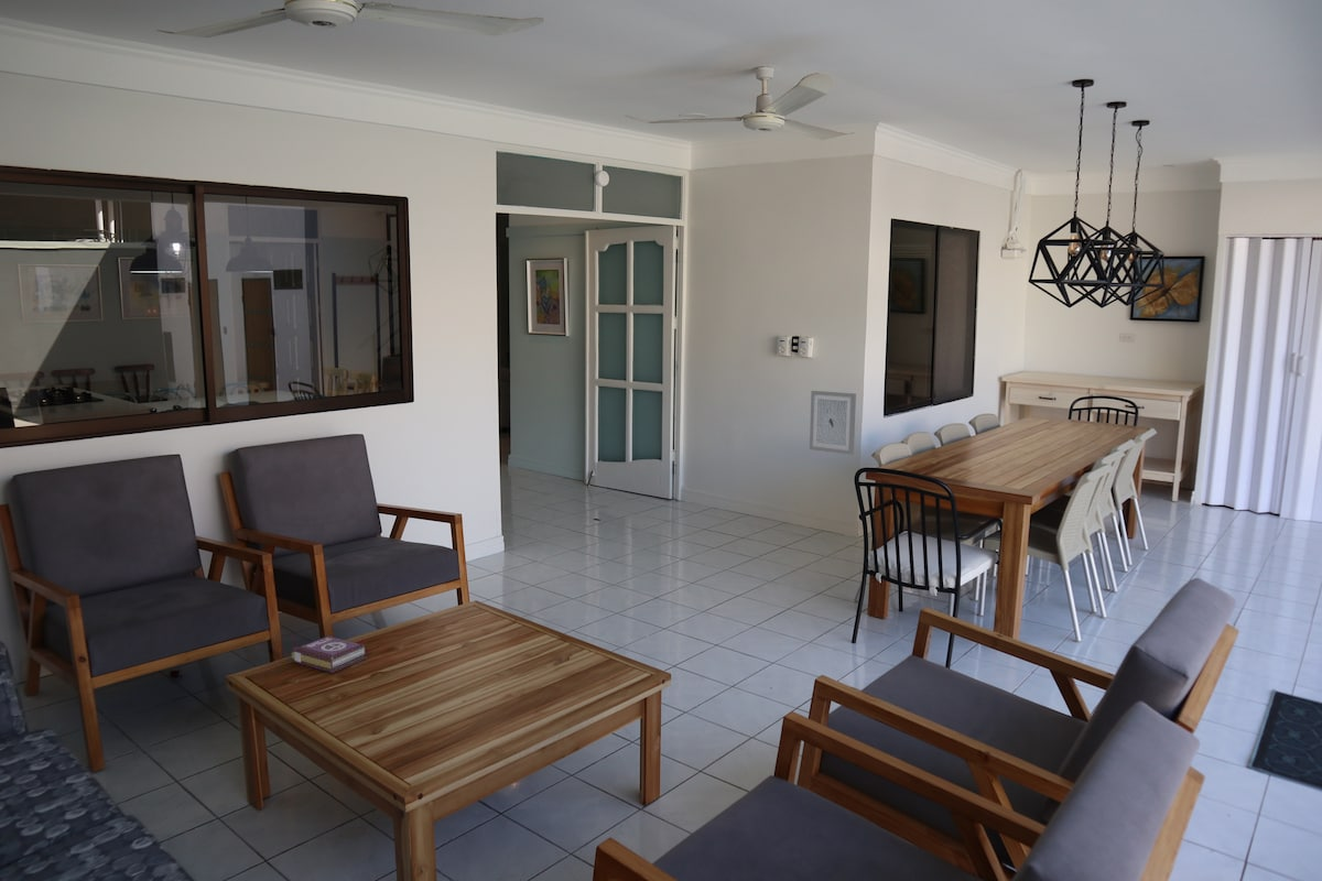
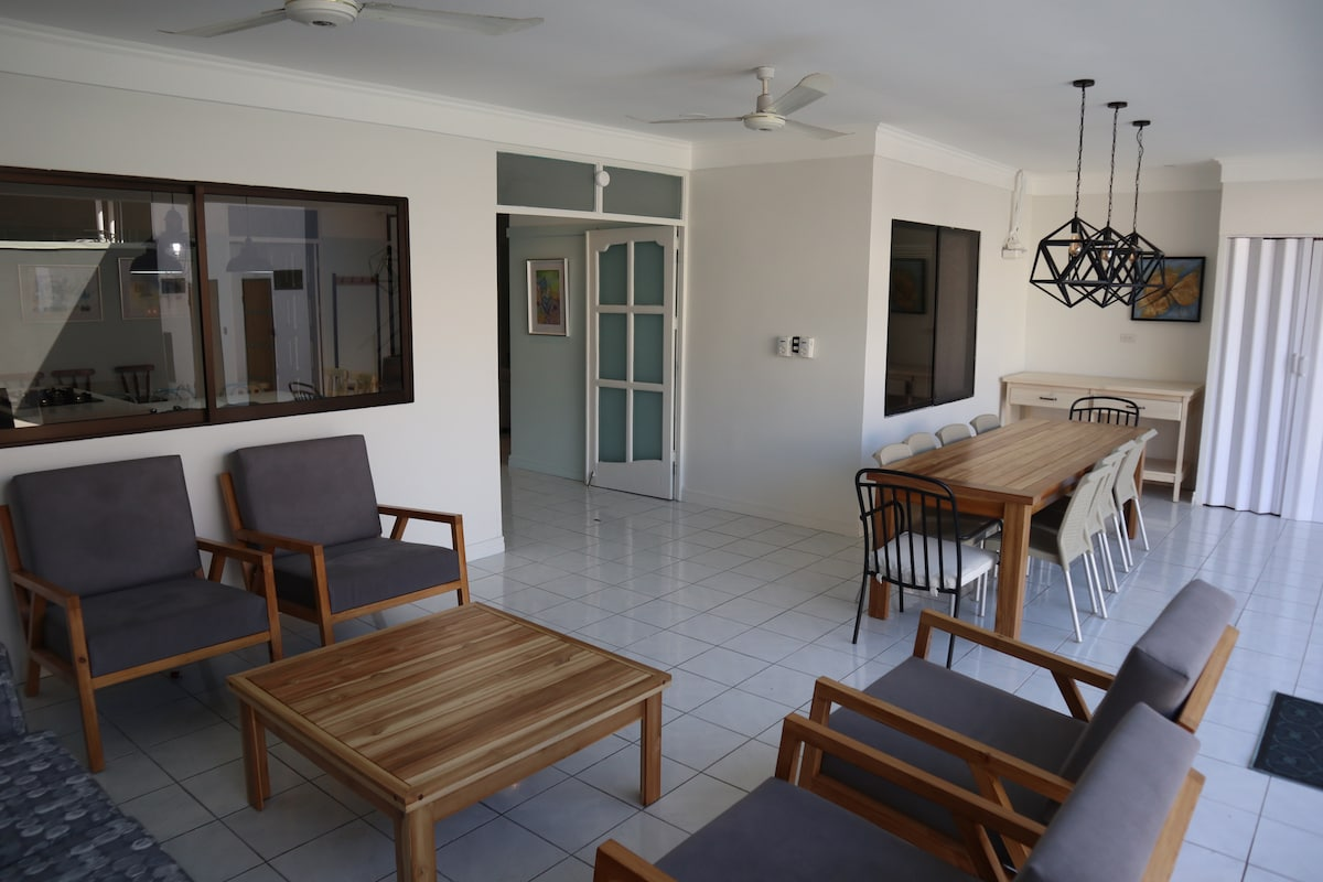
- wall art [809,390,857,456]
- book [291,635,368,674]
